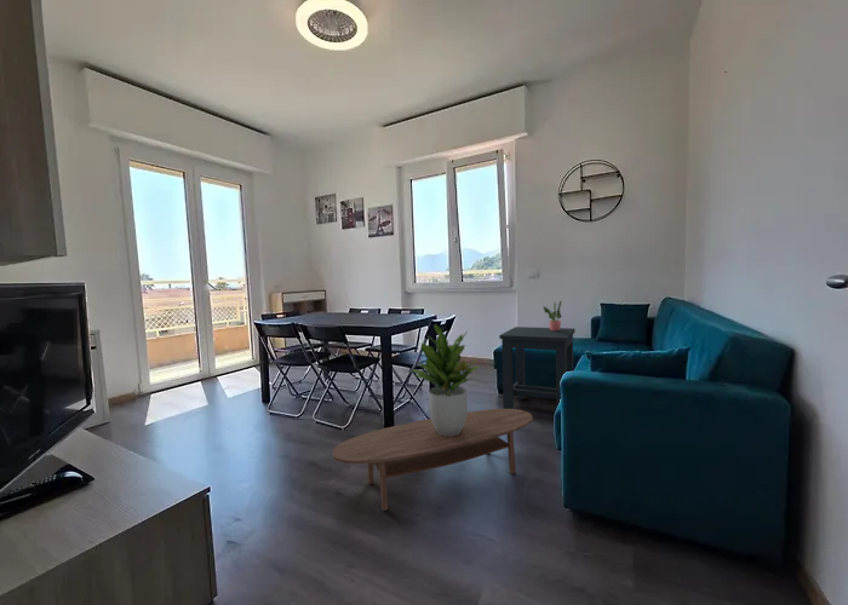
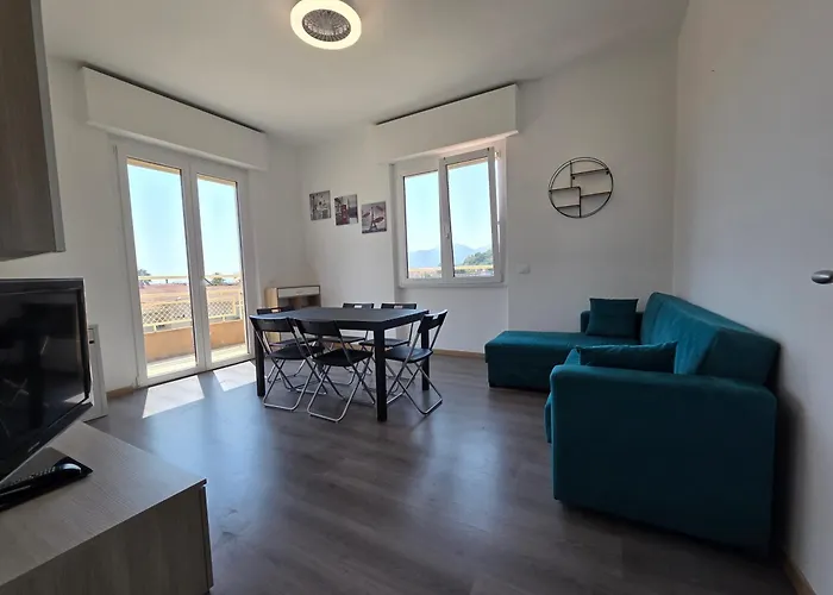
- potted plant [542,300,563,332]
- potted plant [411,324,481,436]
- side table [498,325,577,409]
- coffee table [331,408,534,512]
